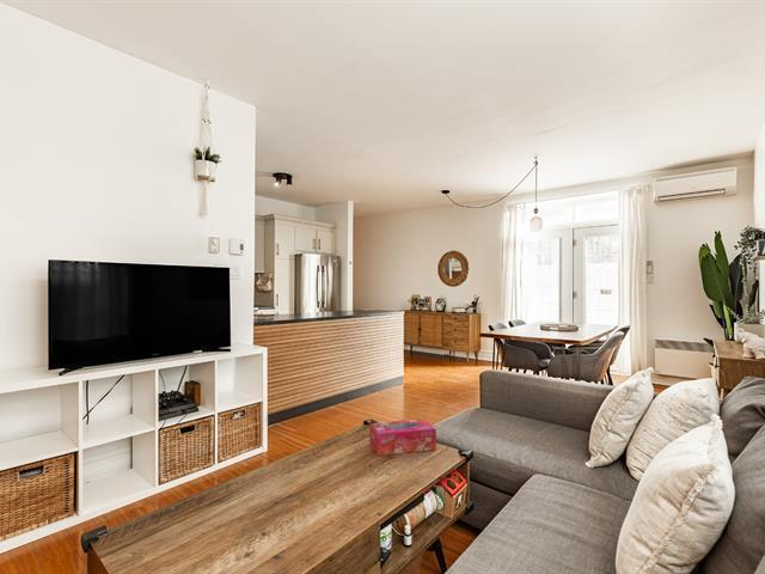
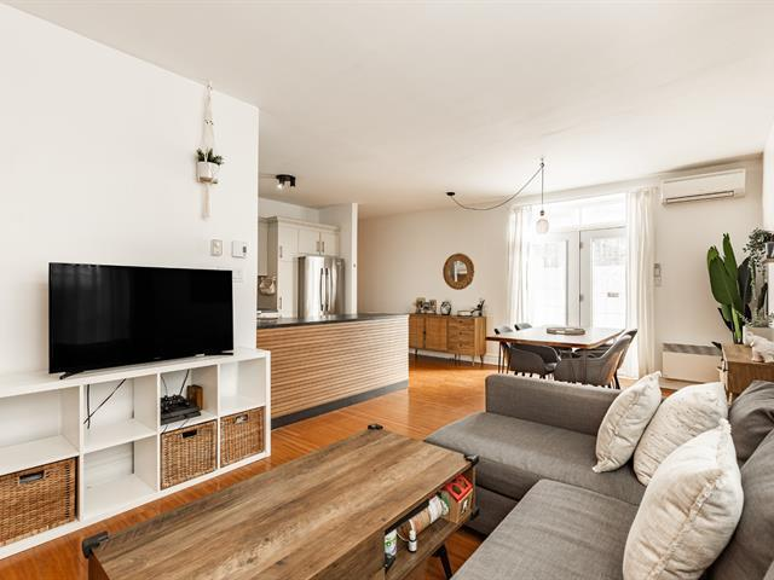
- tissue box [368,417,437,457]
